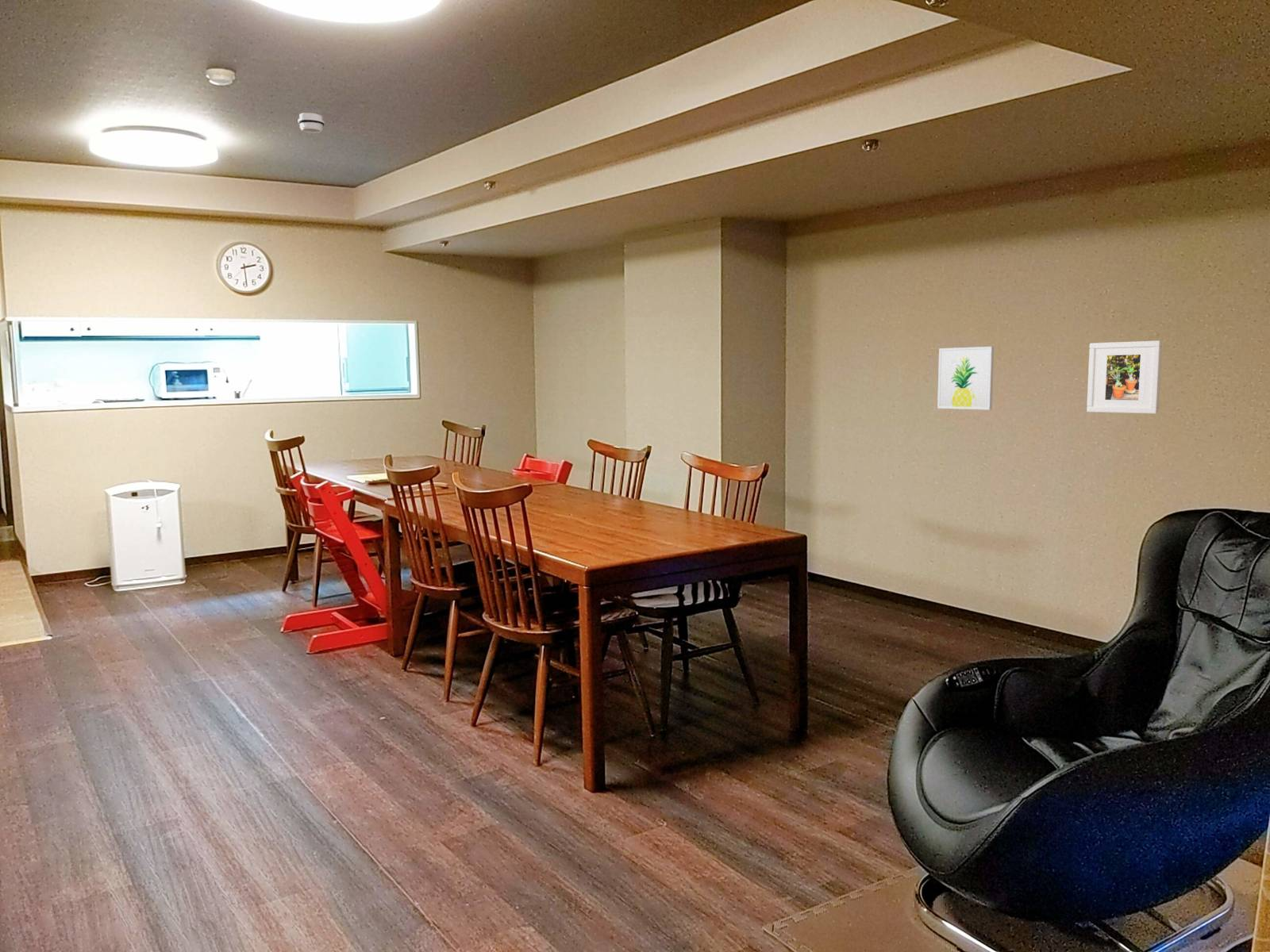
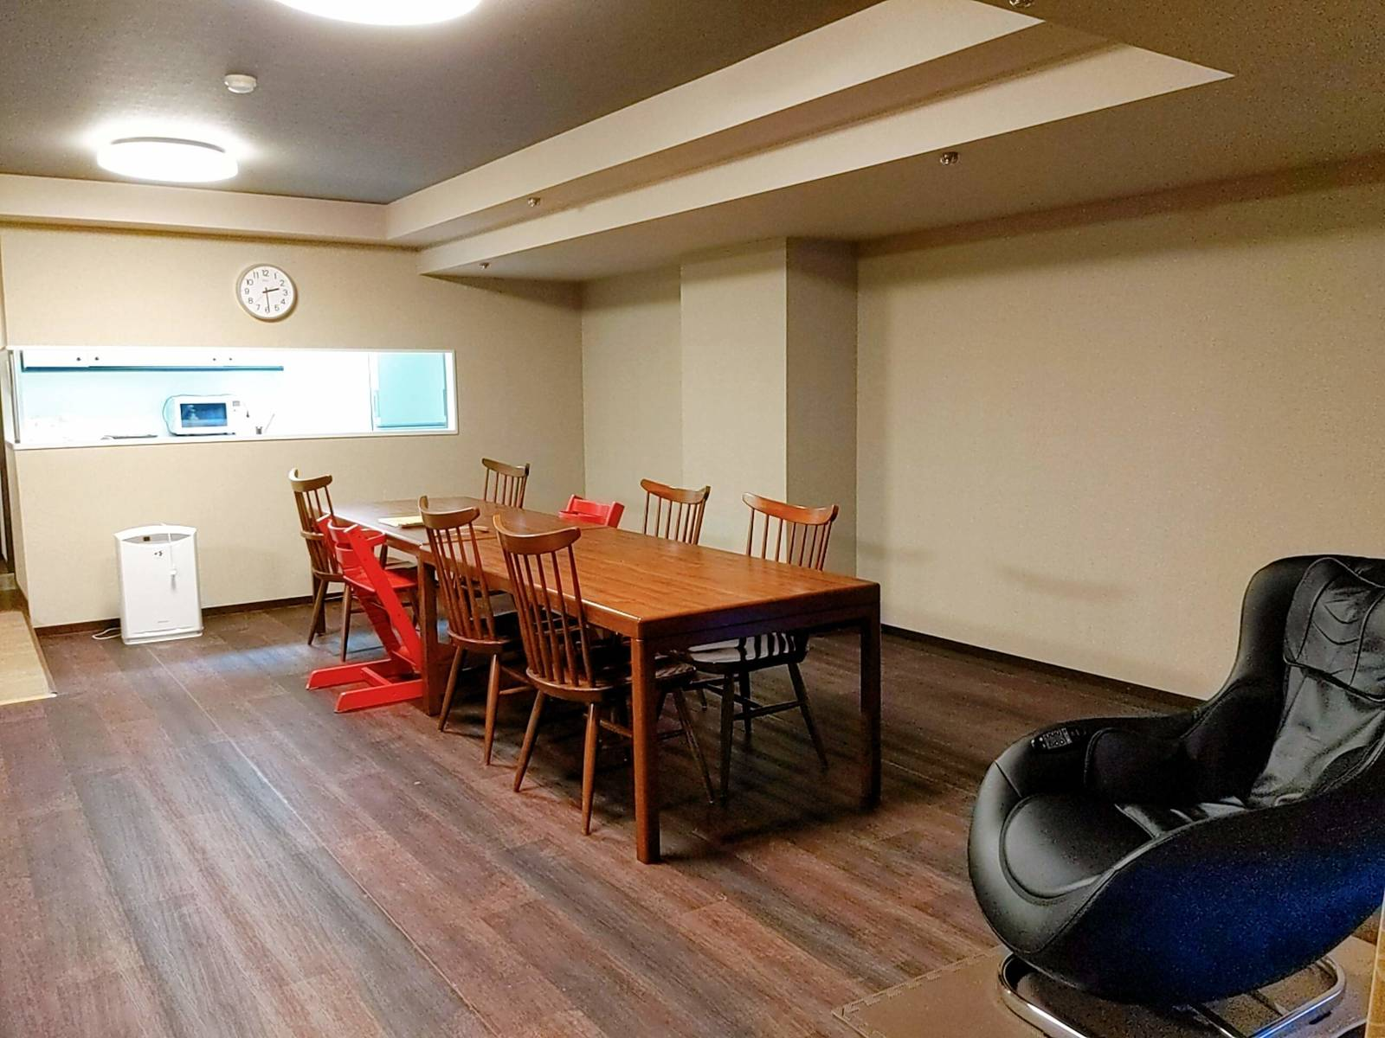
- smoke detector [297,112,325,134]
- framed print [1086,340,1163,415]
- wall art [937,346,995,410]
